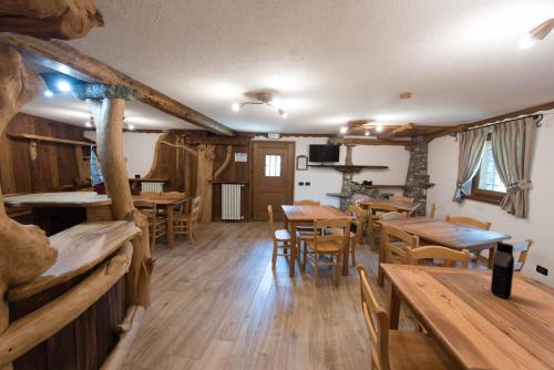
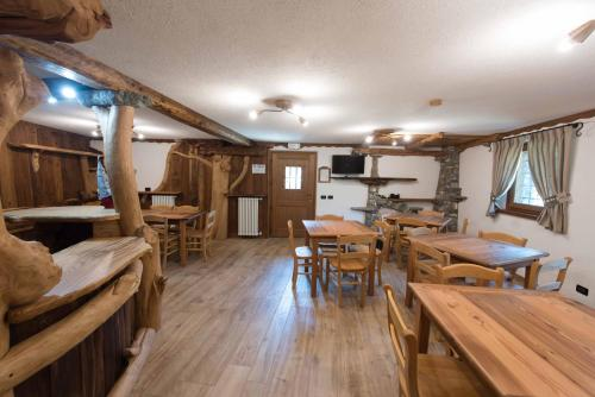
- water bottle [490,241,515,299]
